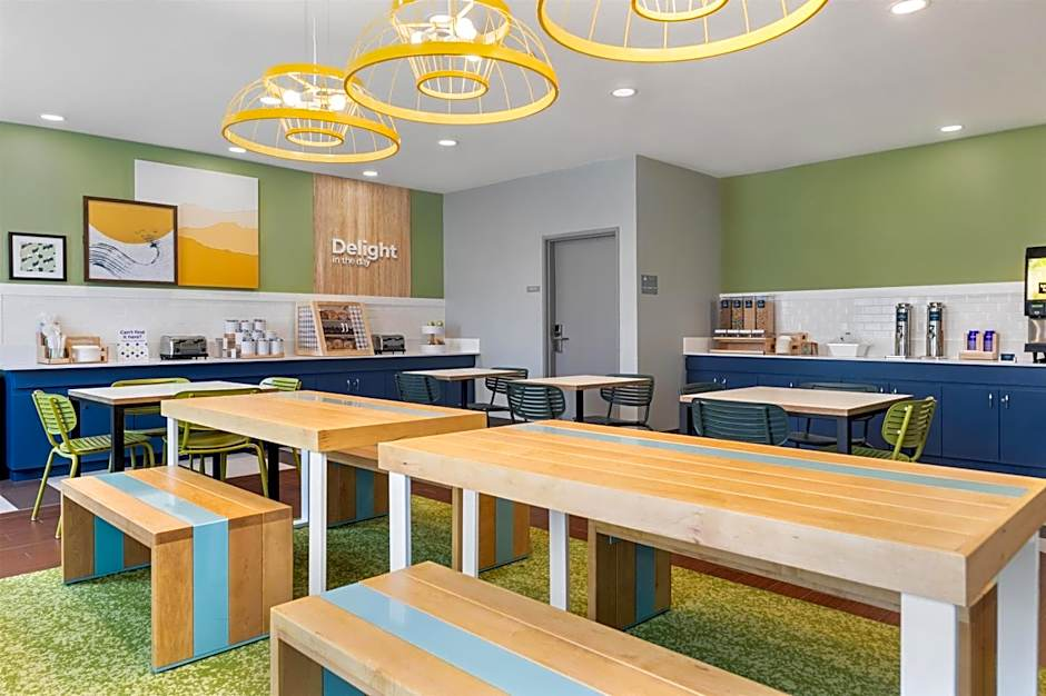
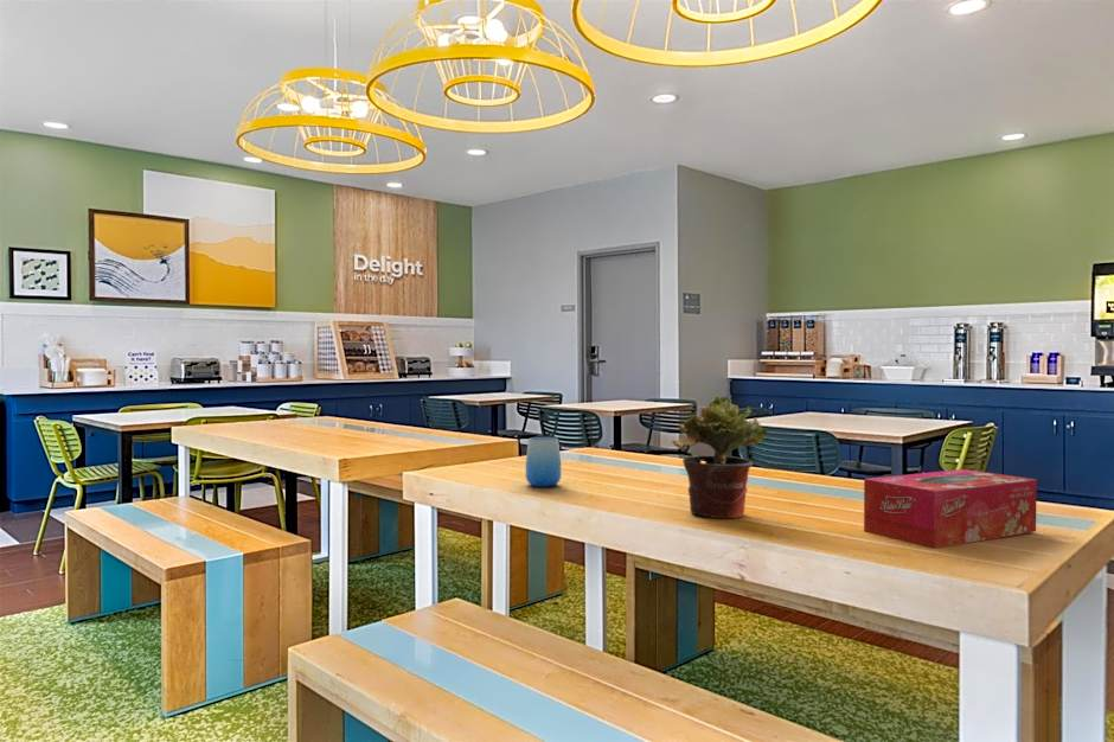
+ potted plant [671,395,768,519]
+ cup [524,436,563,488]
+ tissue box [863,468,1038,549]
